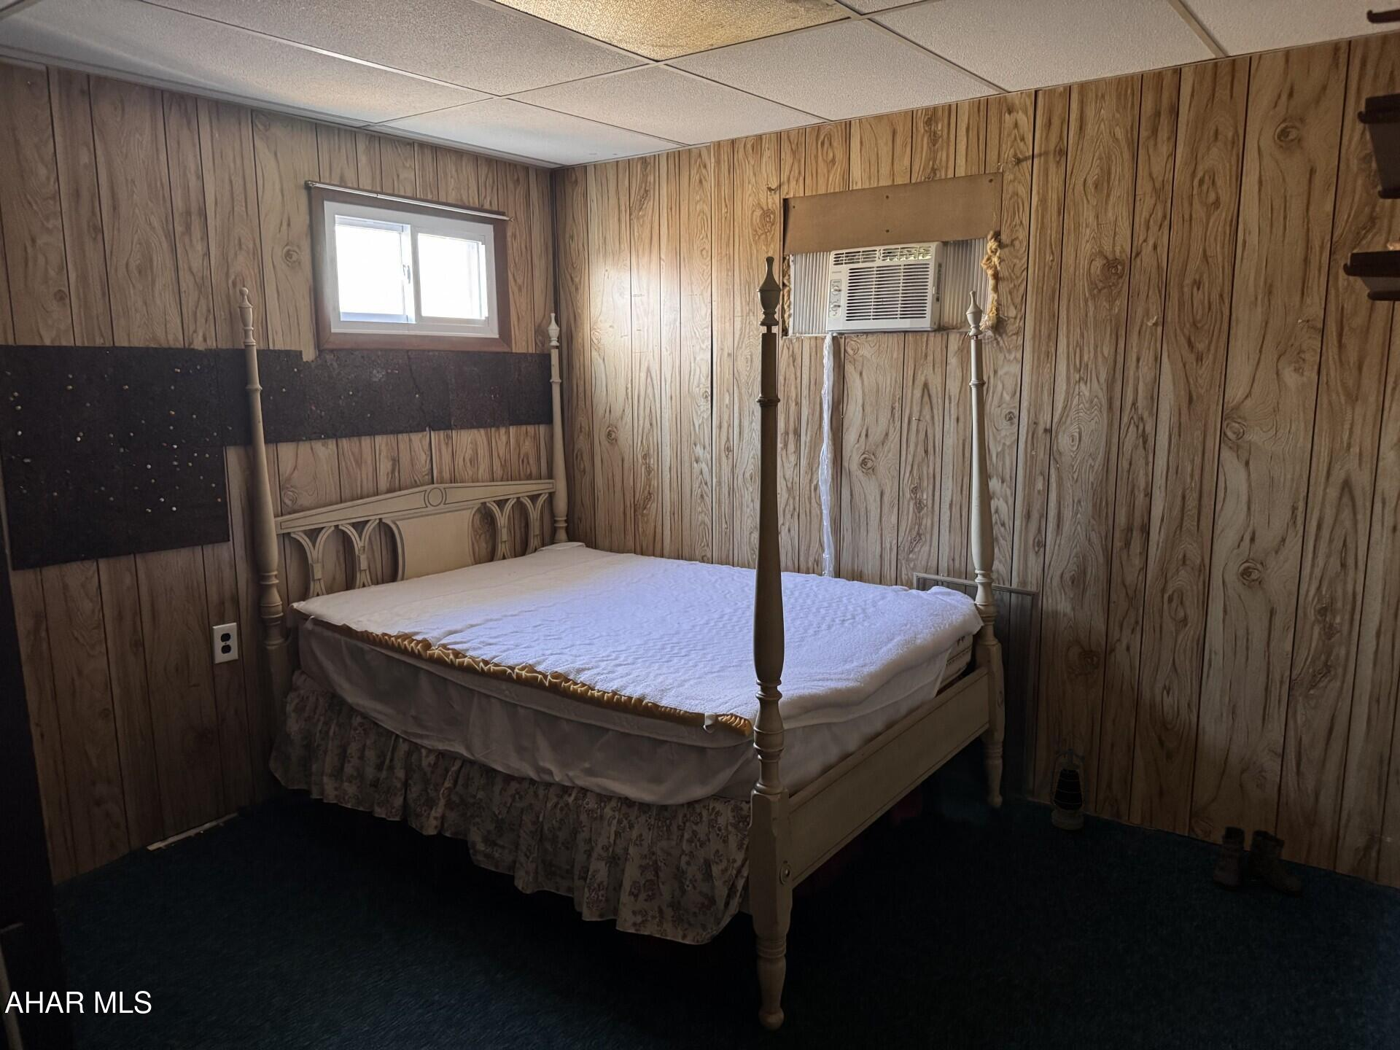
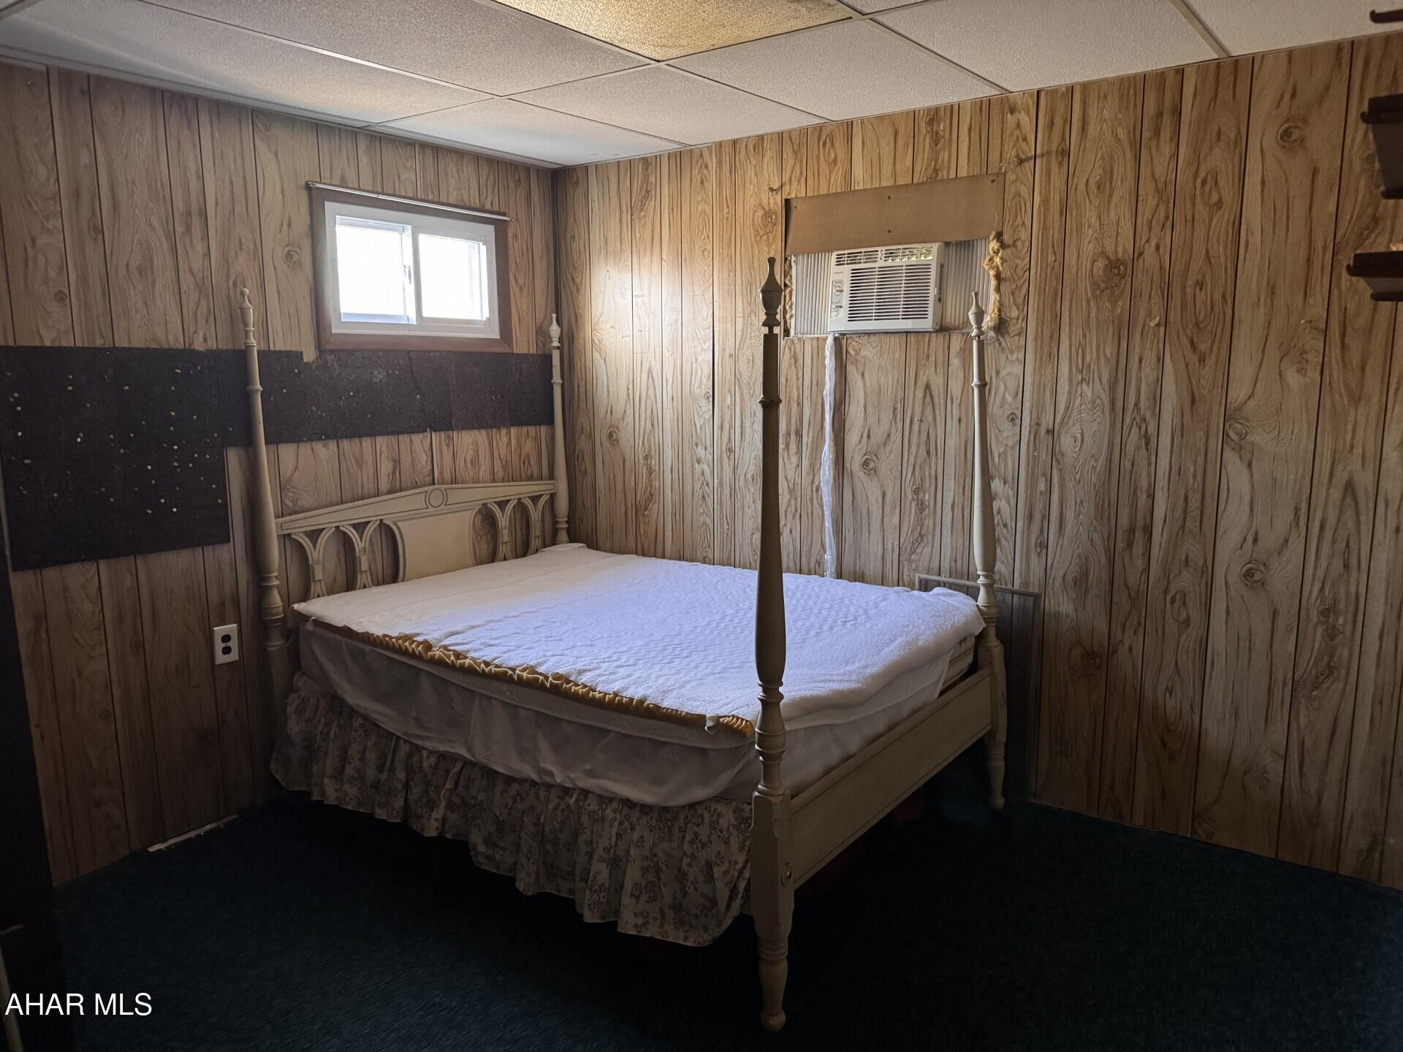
- lantern [1047,730,1090,831]
- boots [1202,825,1303,897]
